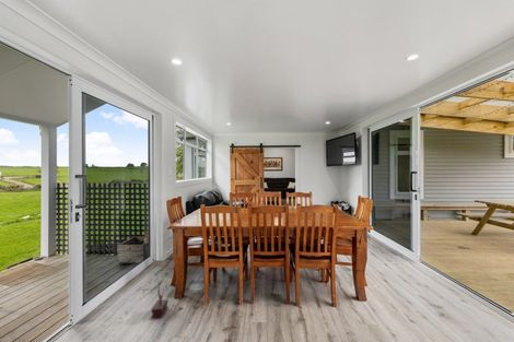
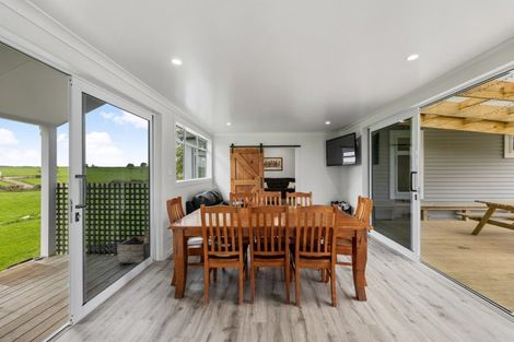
- potted plant [141,268,170,319]
